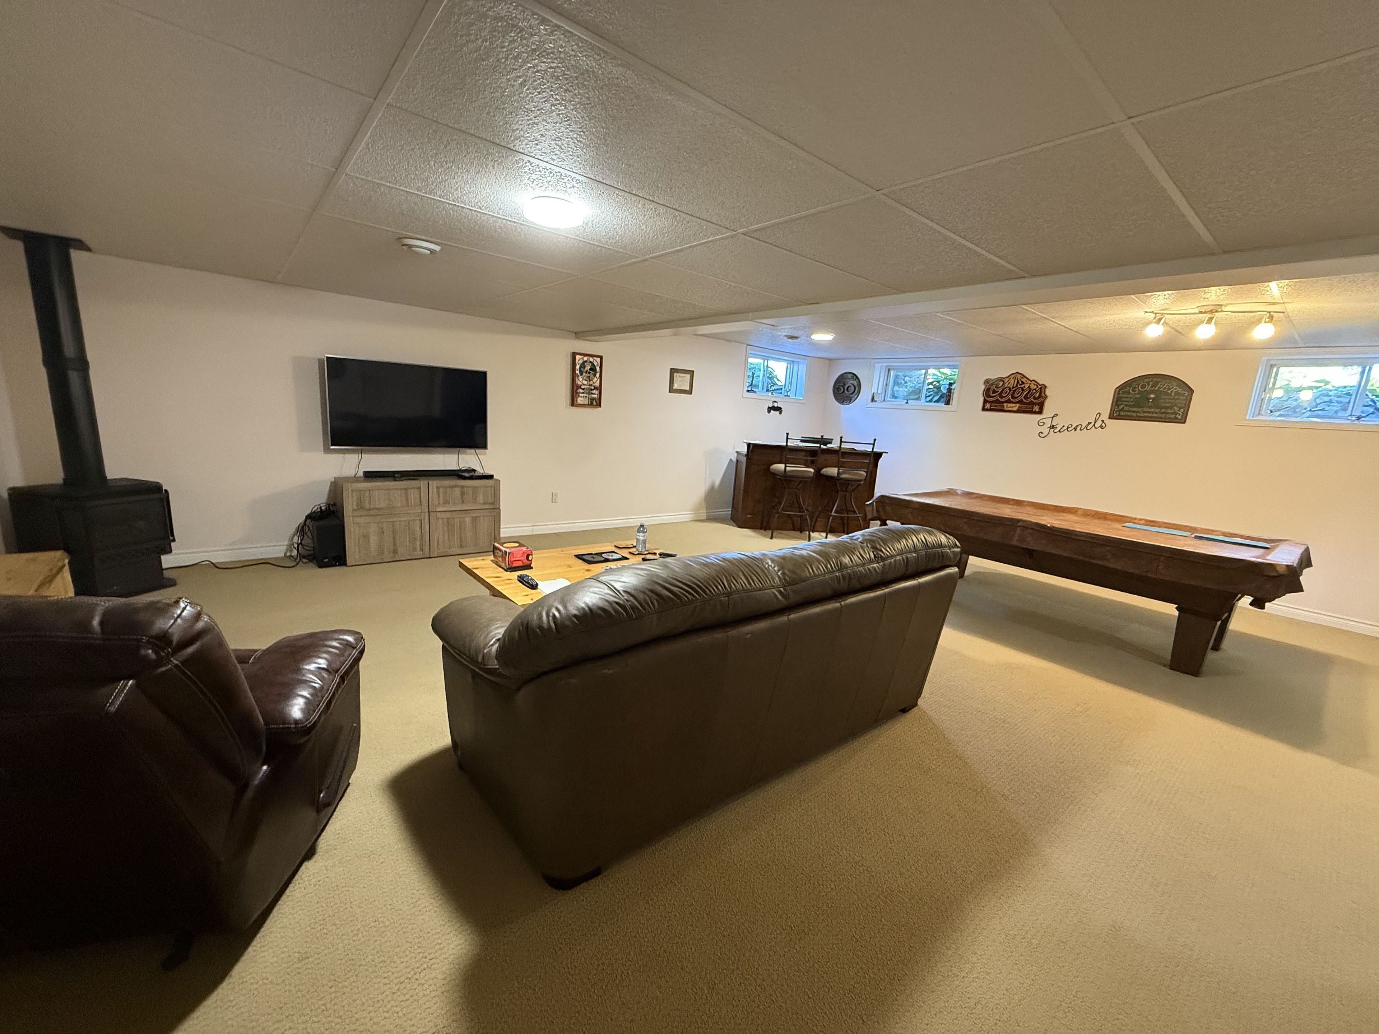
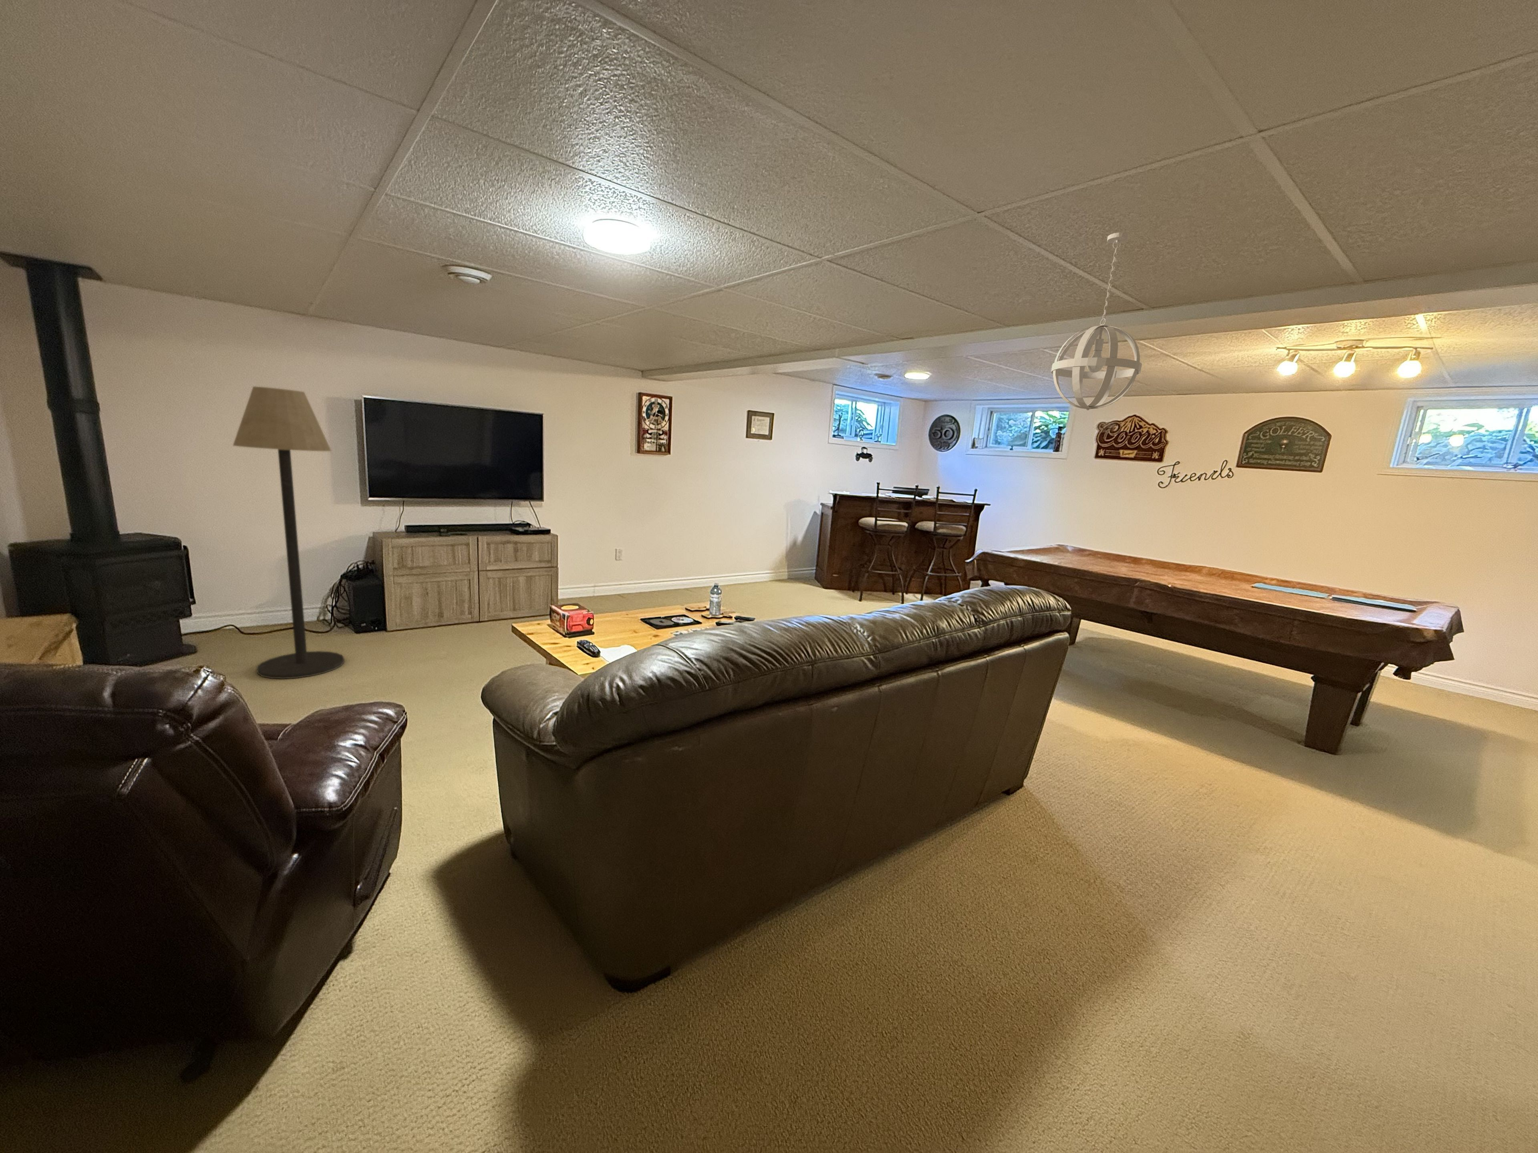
+ floor lamp [233,386,345,679]
+ pendant light [1051,233,1142,411]
